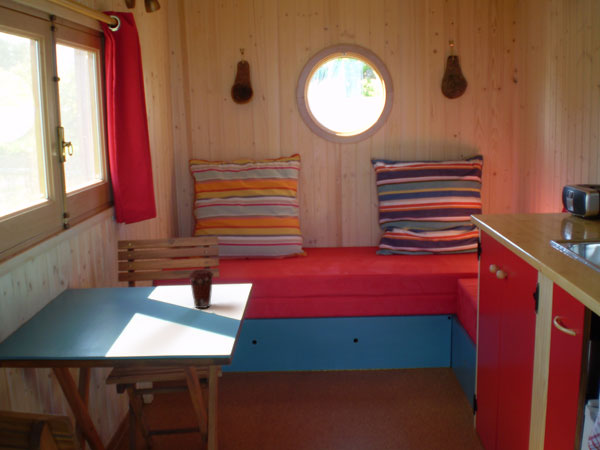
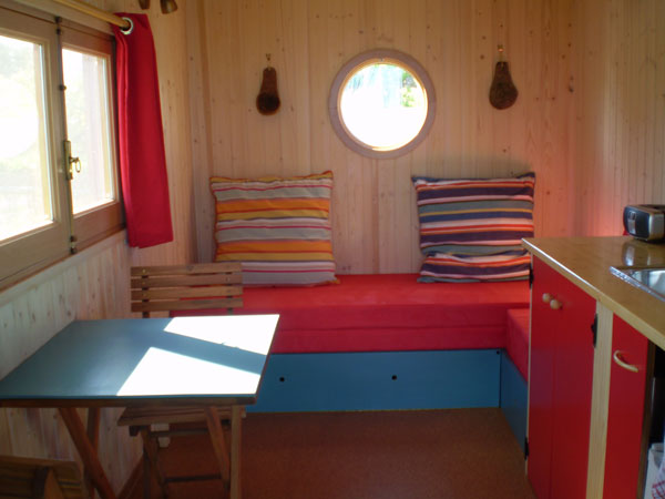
- coffee cup [188,268,215,309]
